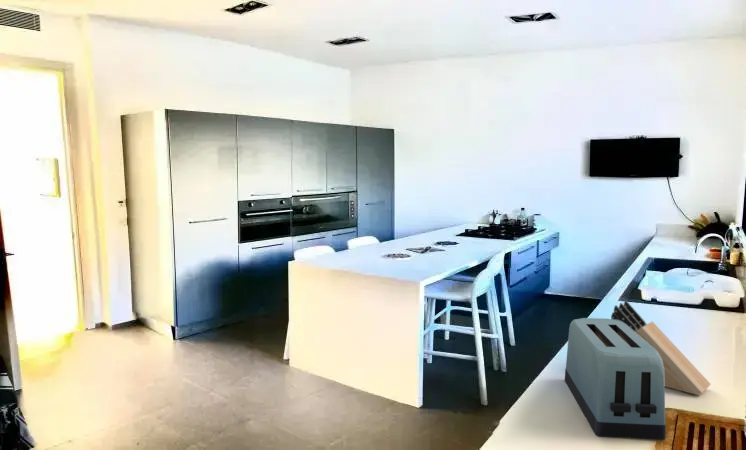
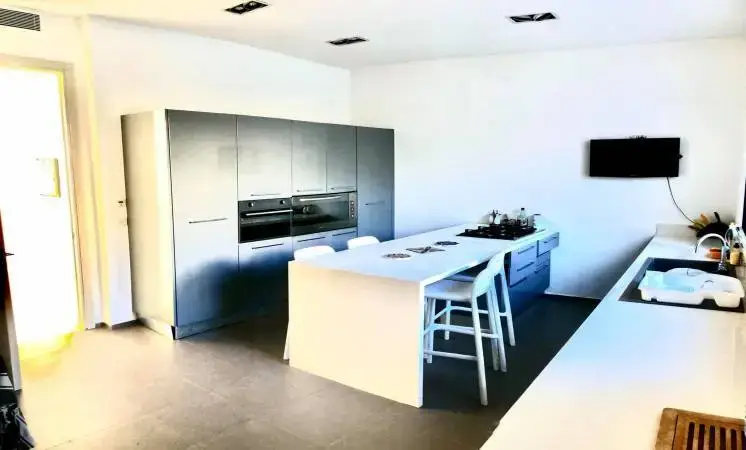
- knife block [610,300,712,396]
- toaster [564,317,667,441]
